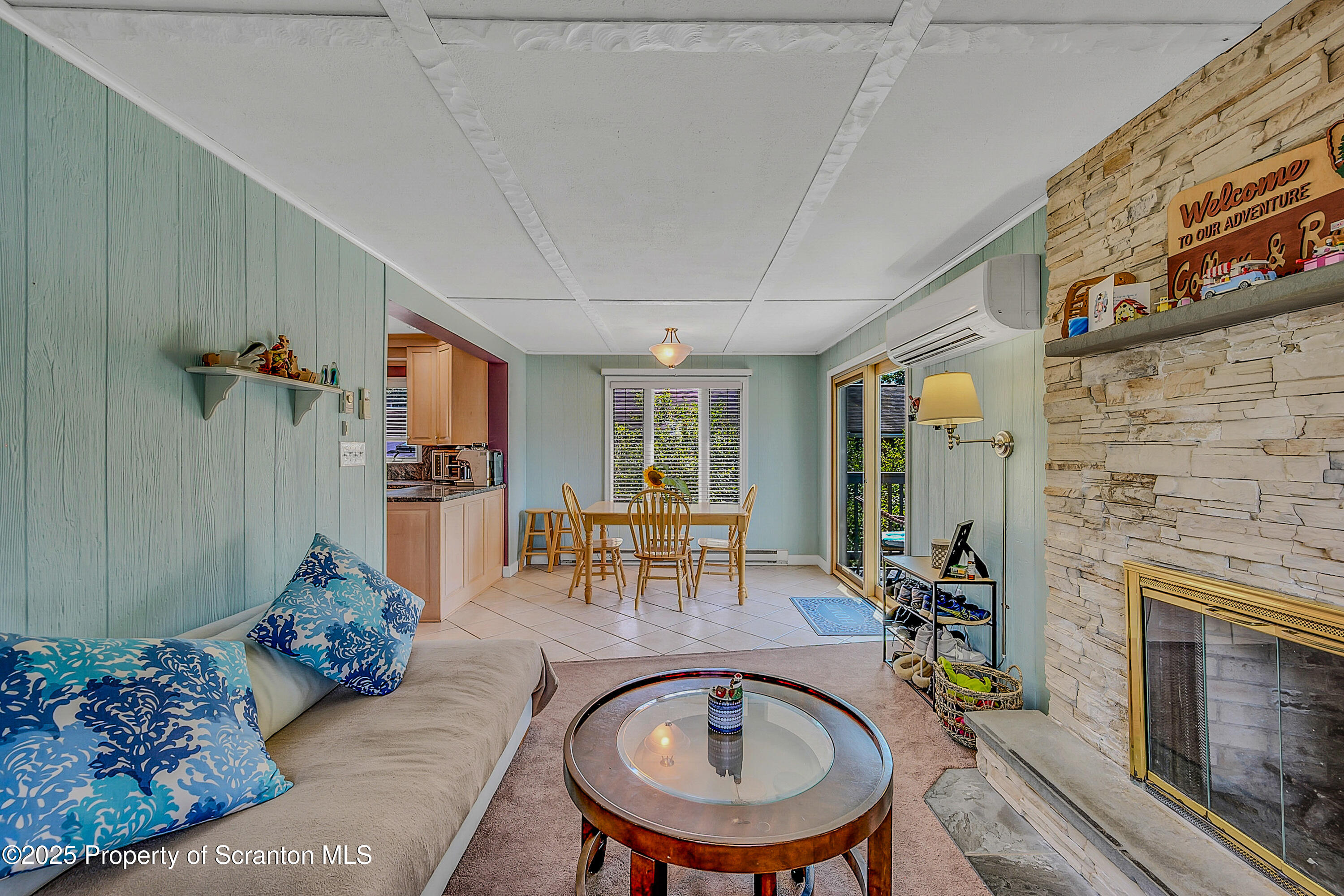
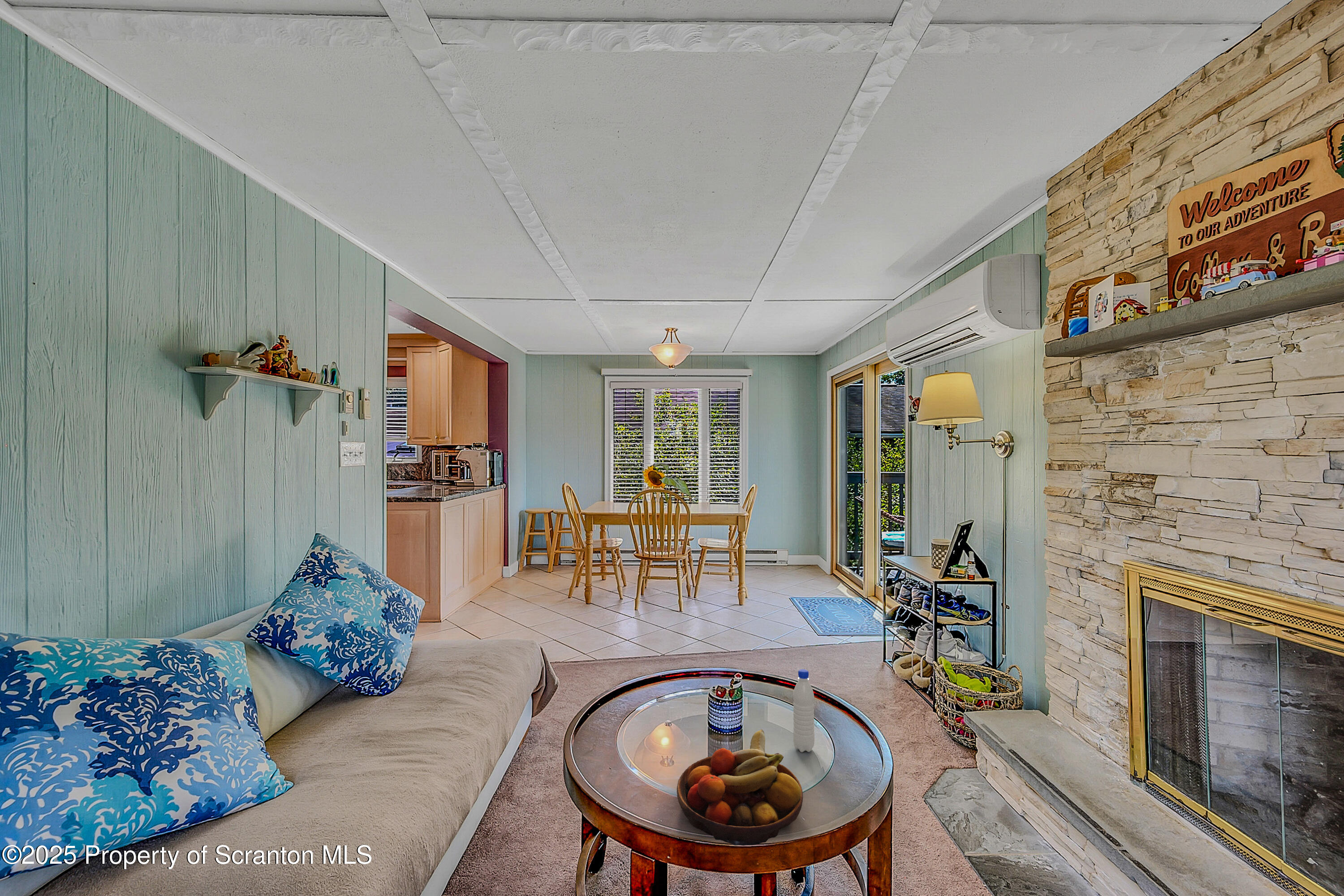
+ fruit bowl [676,729,803,846]
+ water bottle [793,669,815,753]
